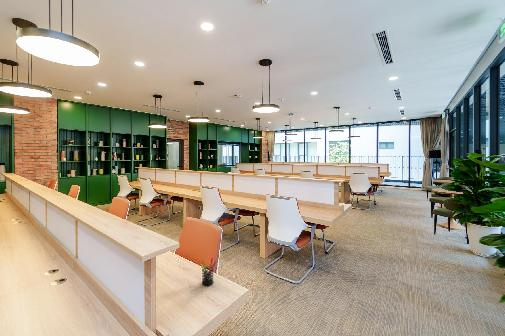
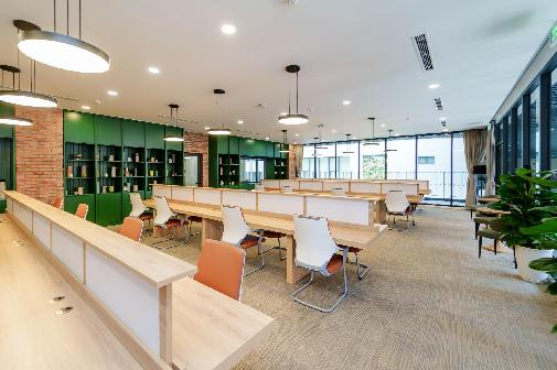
- pen holder [200,257,218,286]
